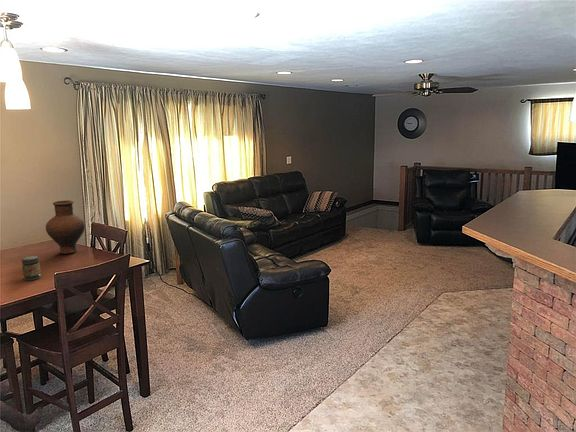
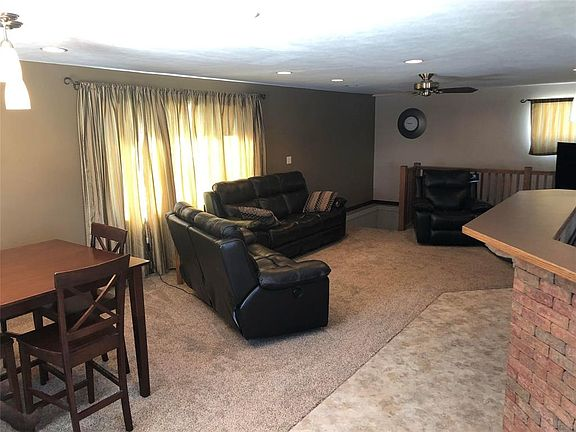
- vase [45,199,86,255]
- jar [21,255,42,281]
